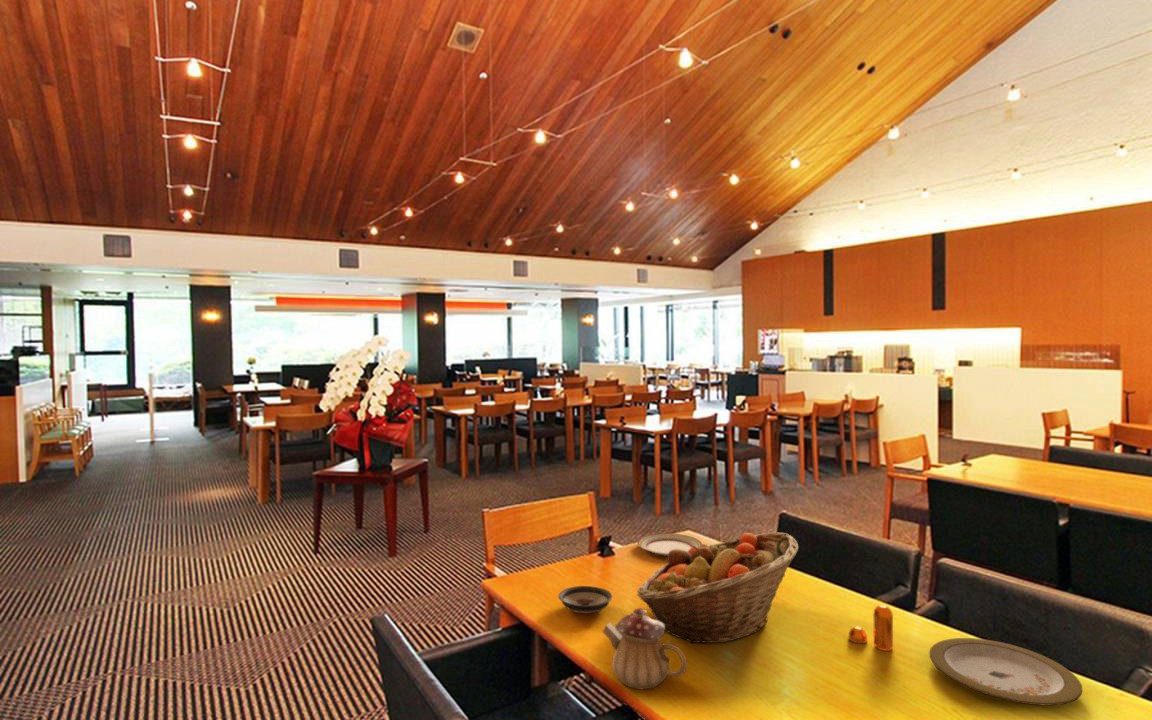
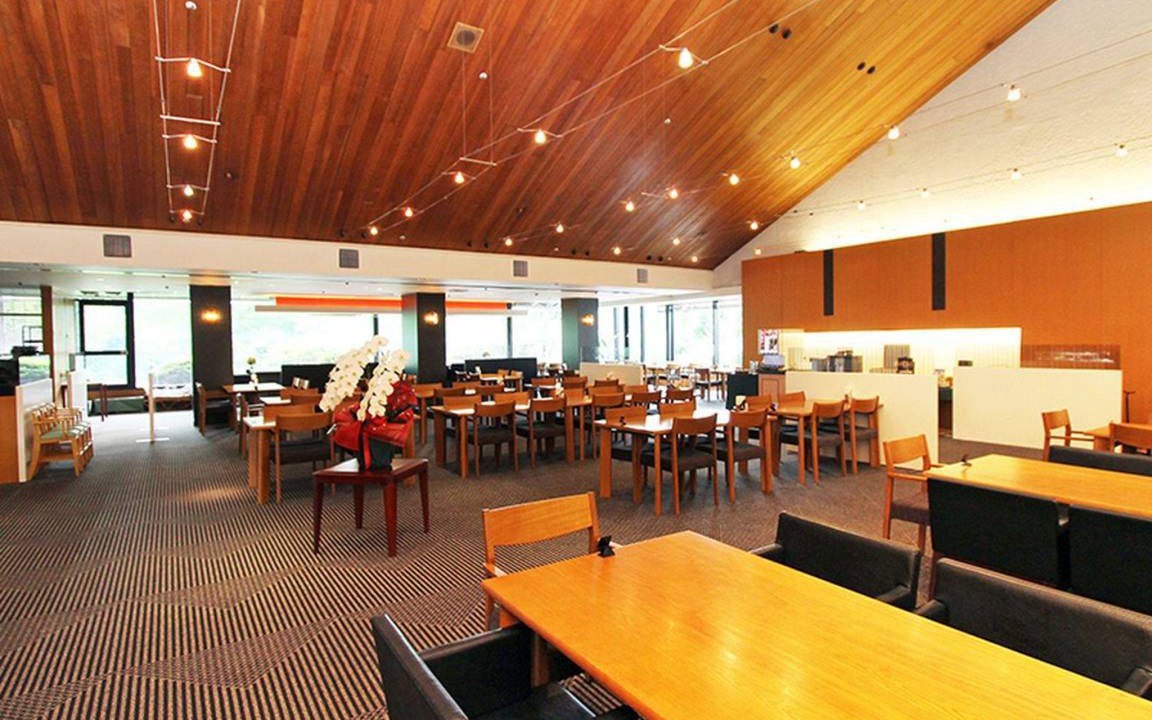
- pepper shaker [847,604,894,652]
- teapot [602,607,688,690]
- fruit basket [636,531,799,644]
- plate [636,532,703,557]
- saucer [557,585,613,615]
- plate [928,637,1084,706]
